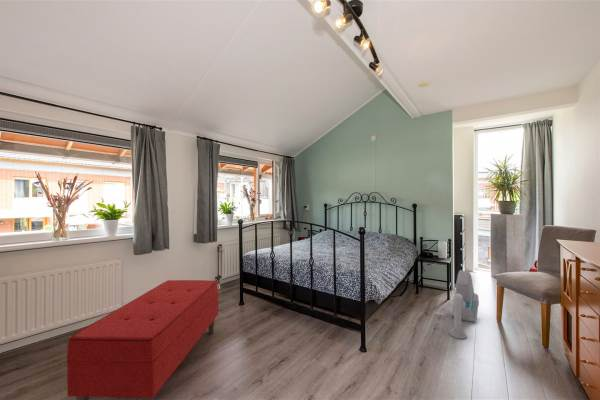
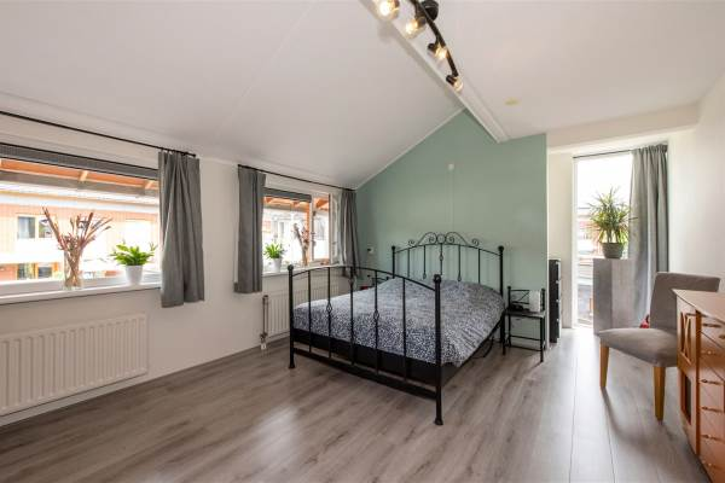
- vacuum cleaner [448,269,480,340]
- bench [66,279,219,400]
